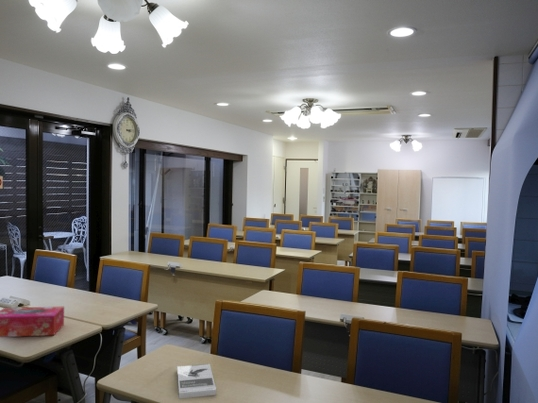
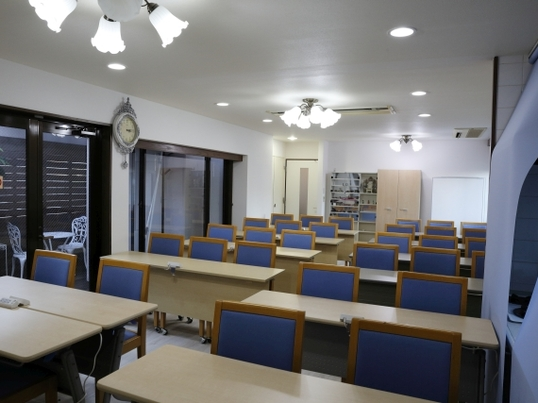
- book [176,363,217,399]
- tissue box [0,306,65,338]
